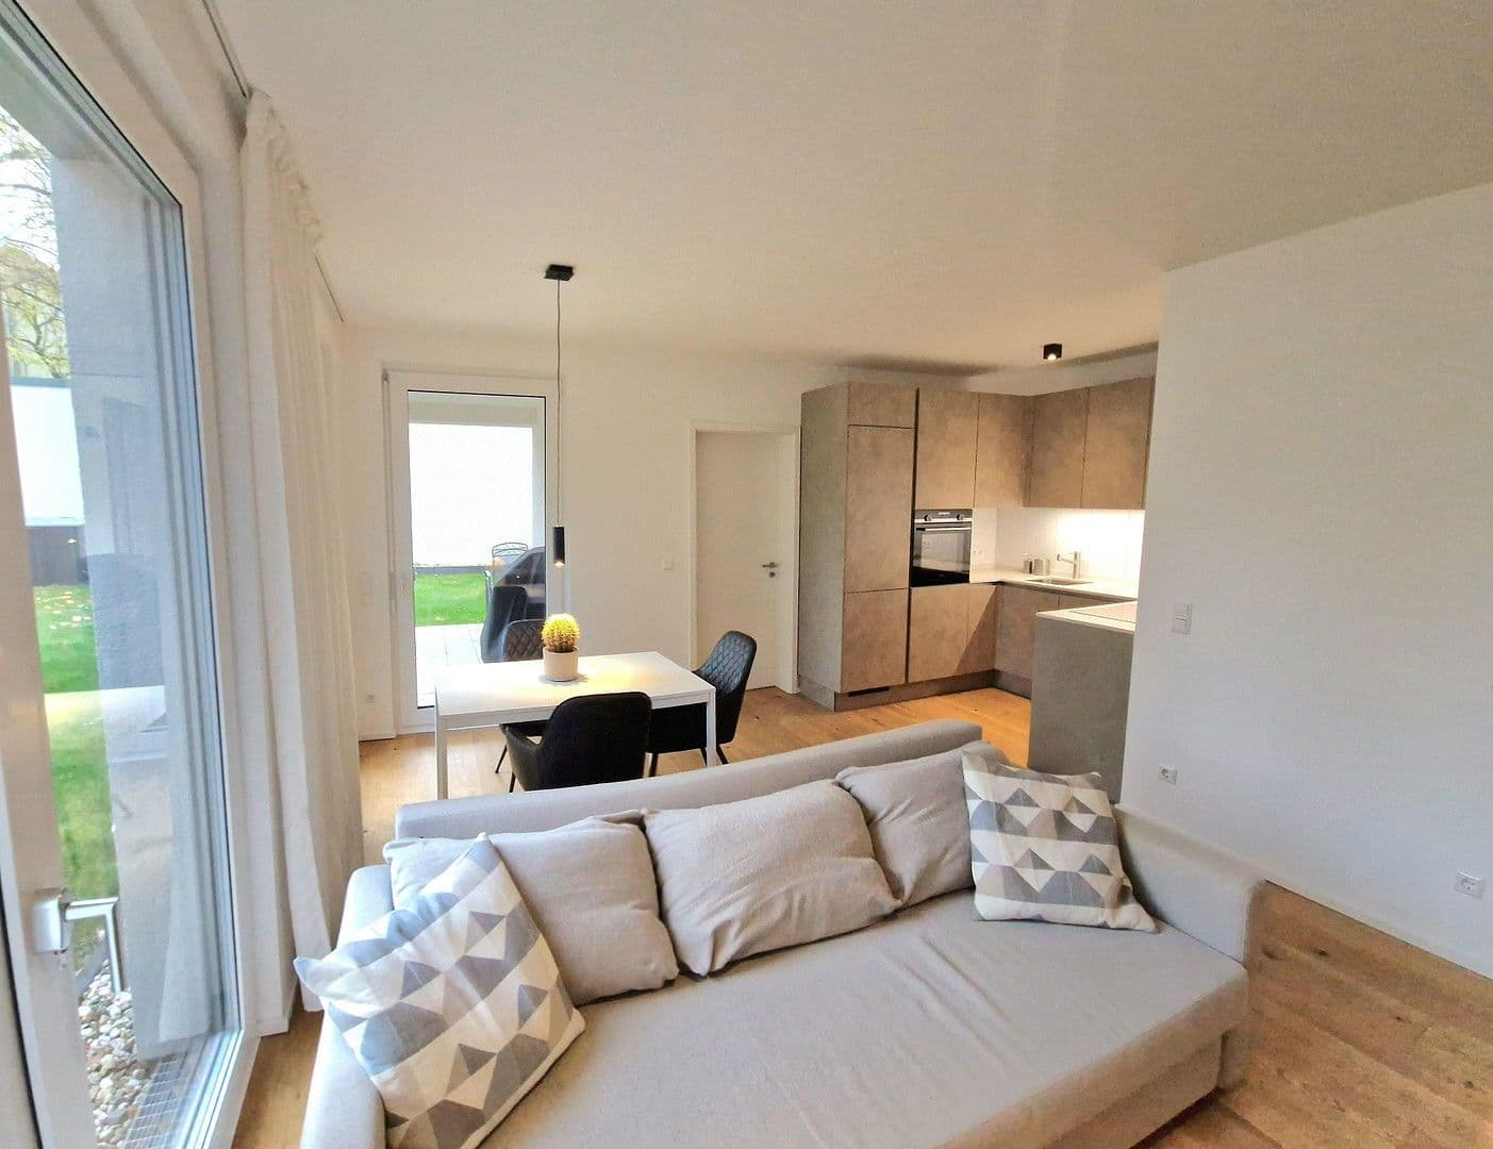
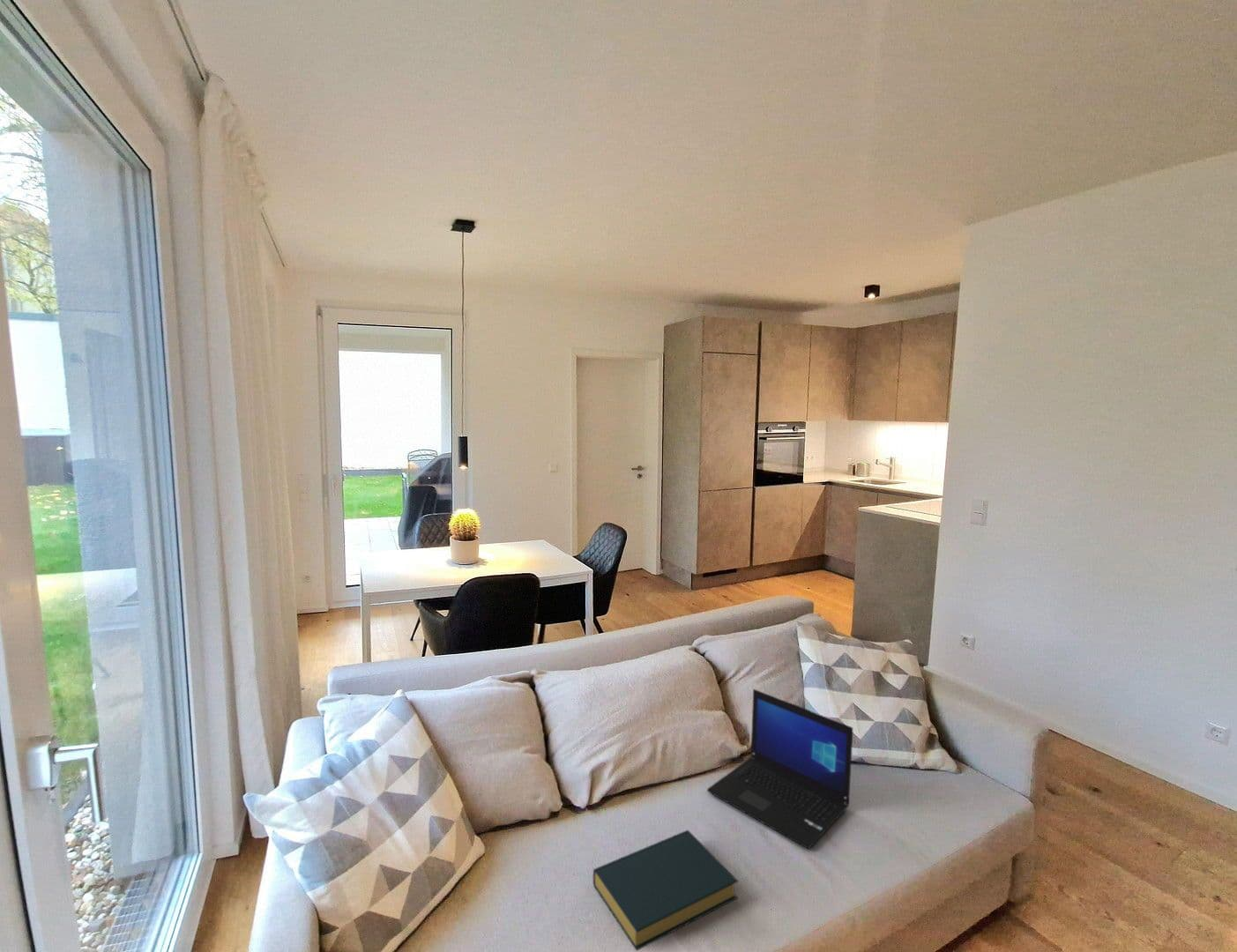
+ laptop [706,688,853,850]
+ hardback book [592,829,739,951]
